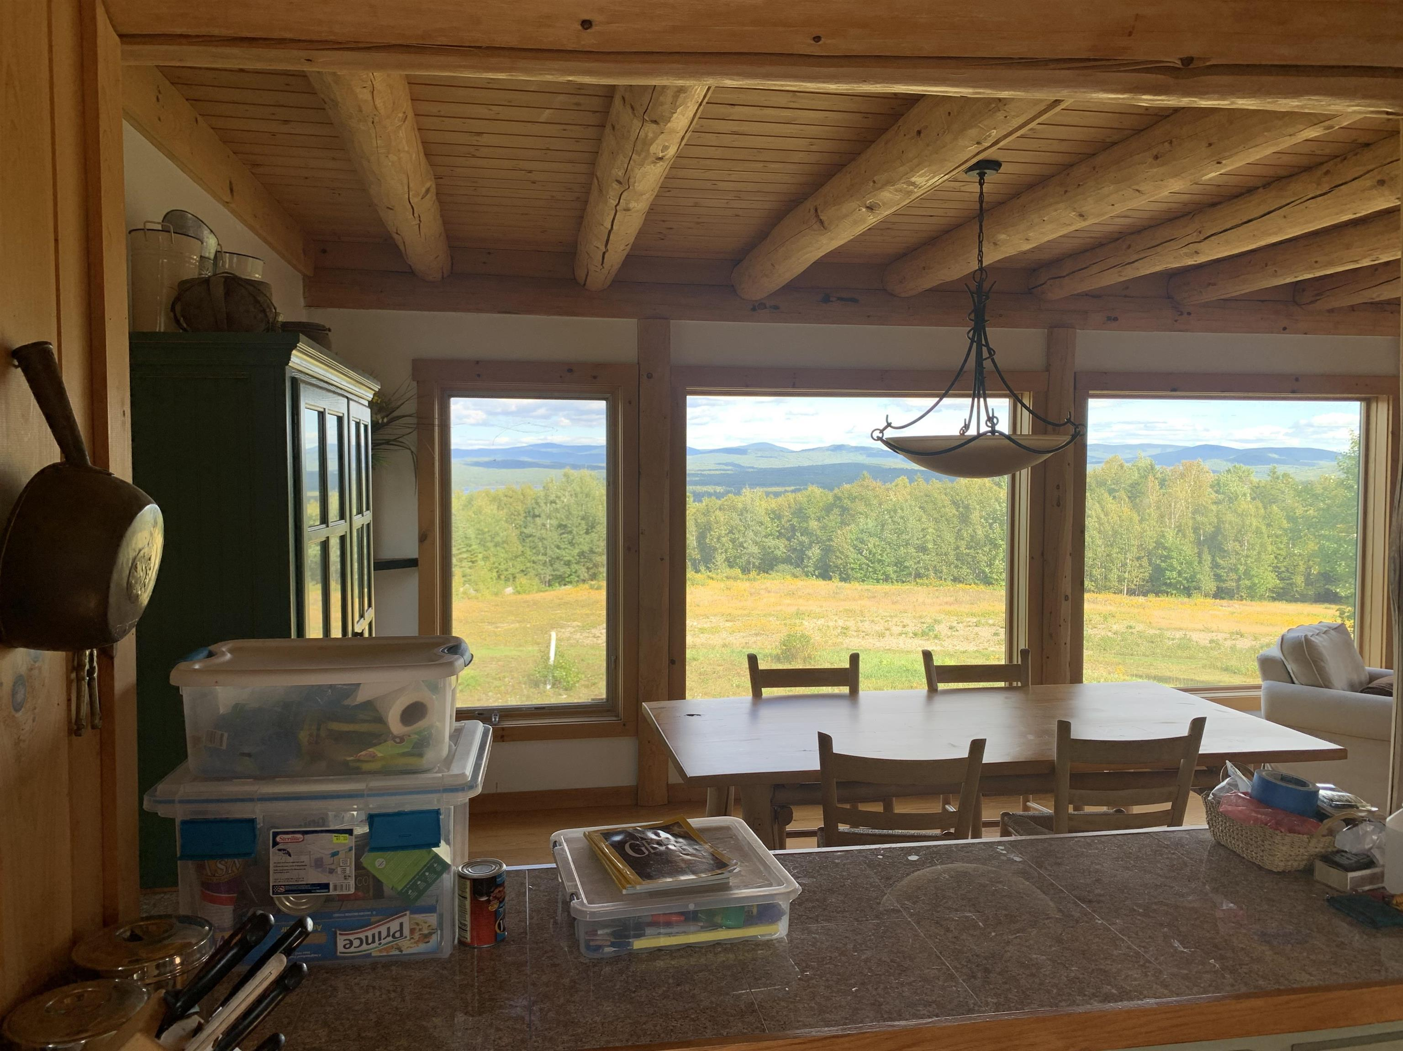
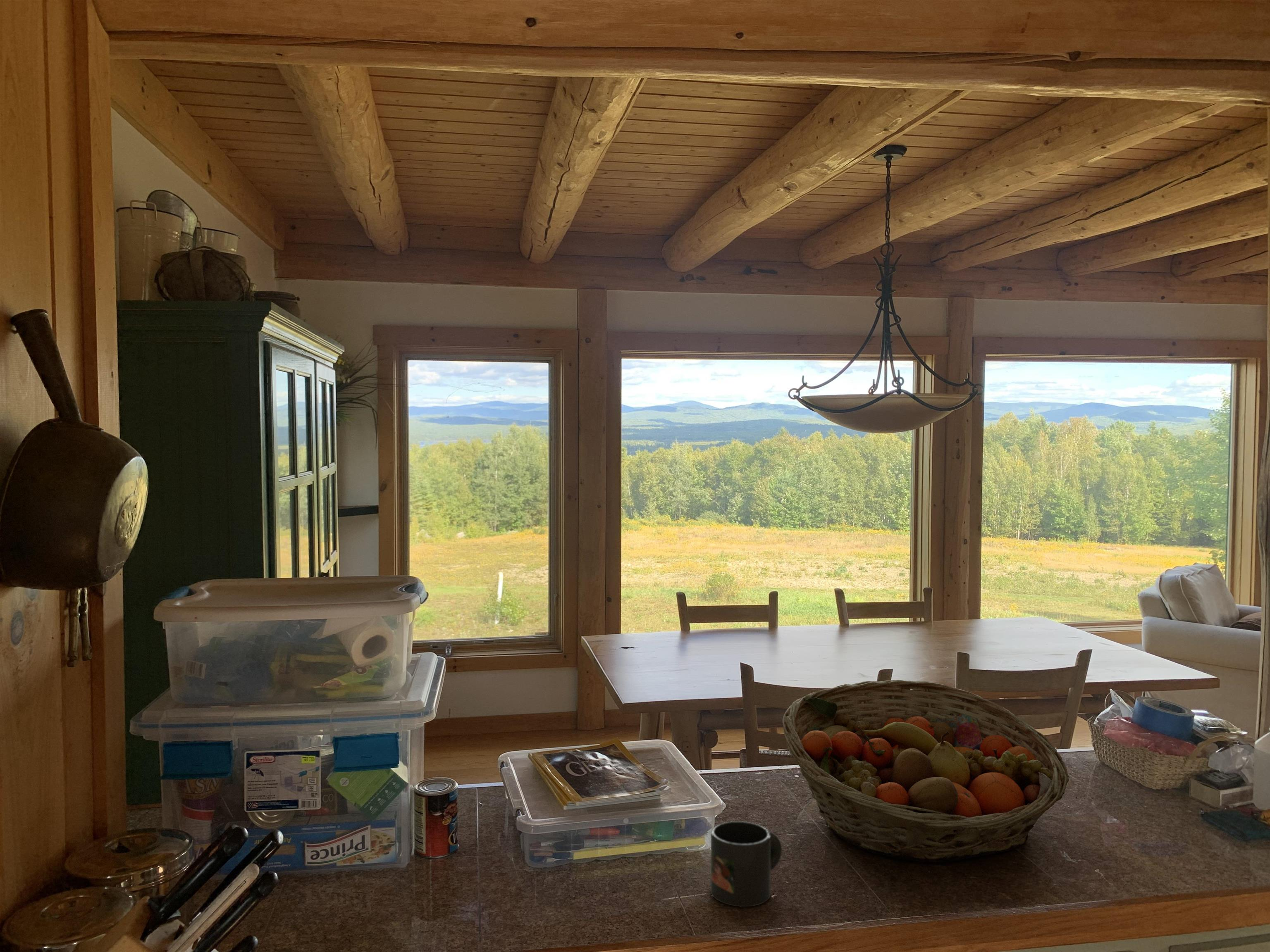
+ fruit basket [782,679,1069,863]
+ mug [710,821,782,907]
